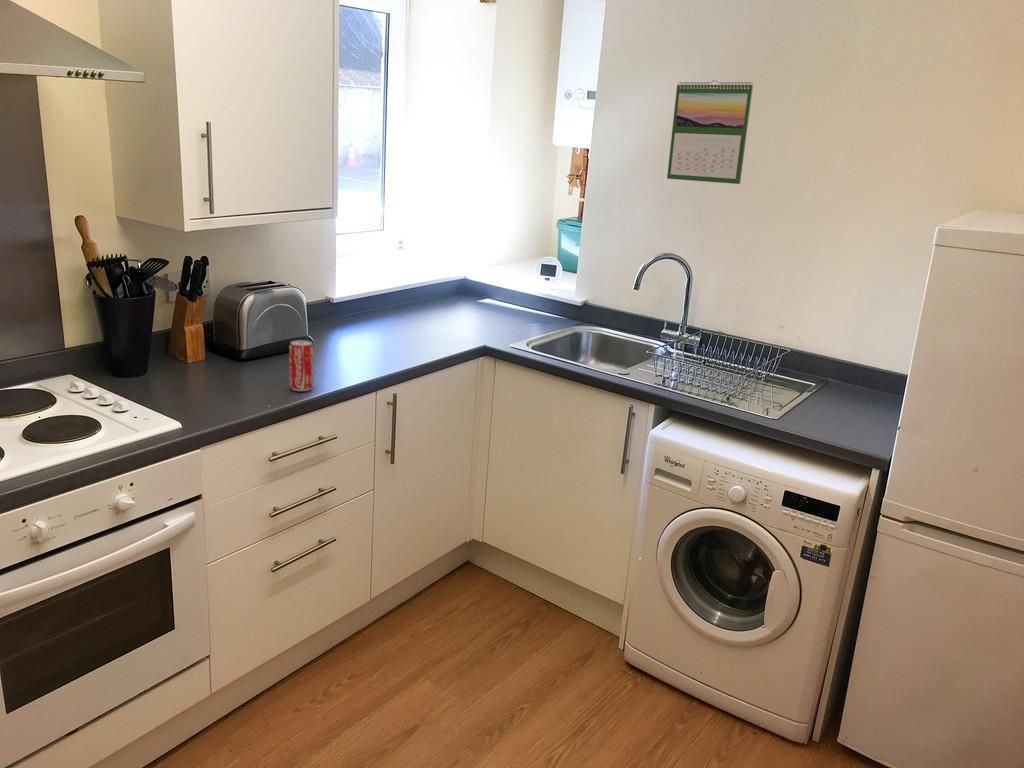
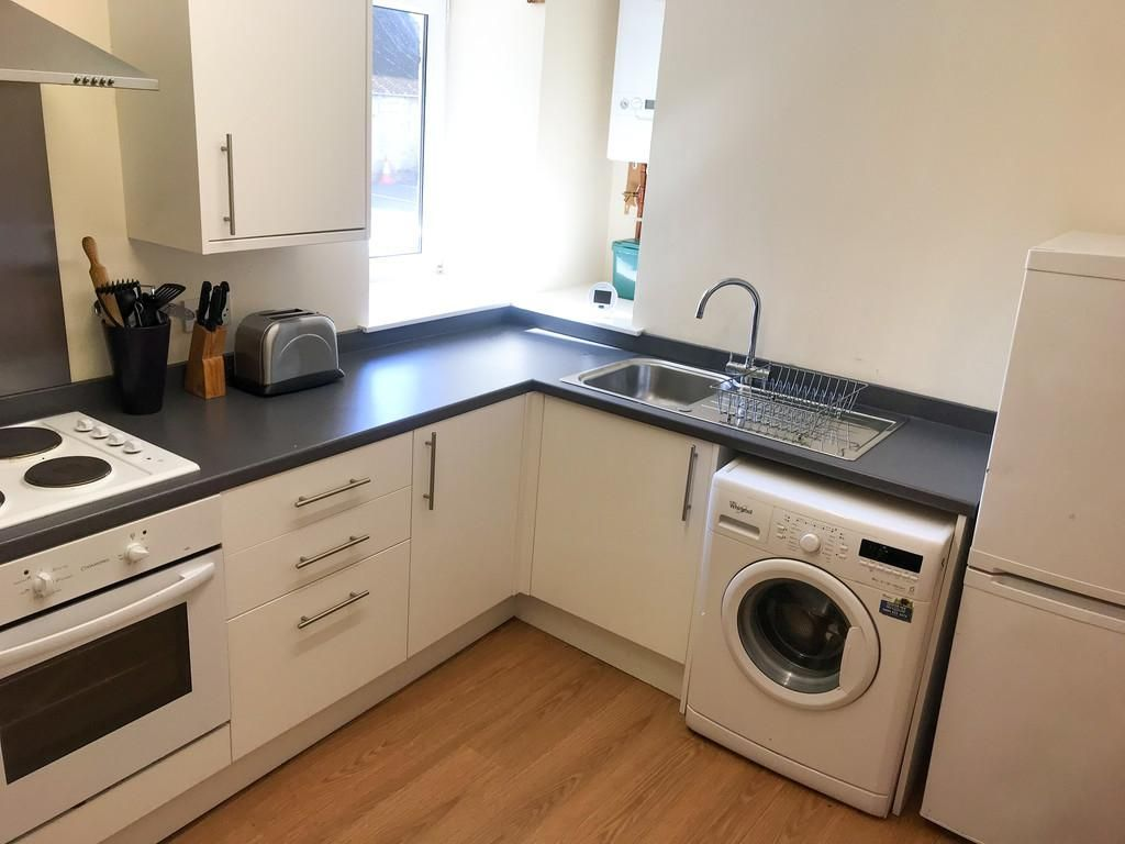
- beverage can [288,339,314,392]
- calendar [666,79,754,185]
